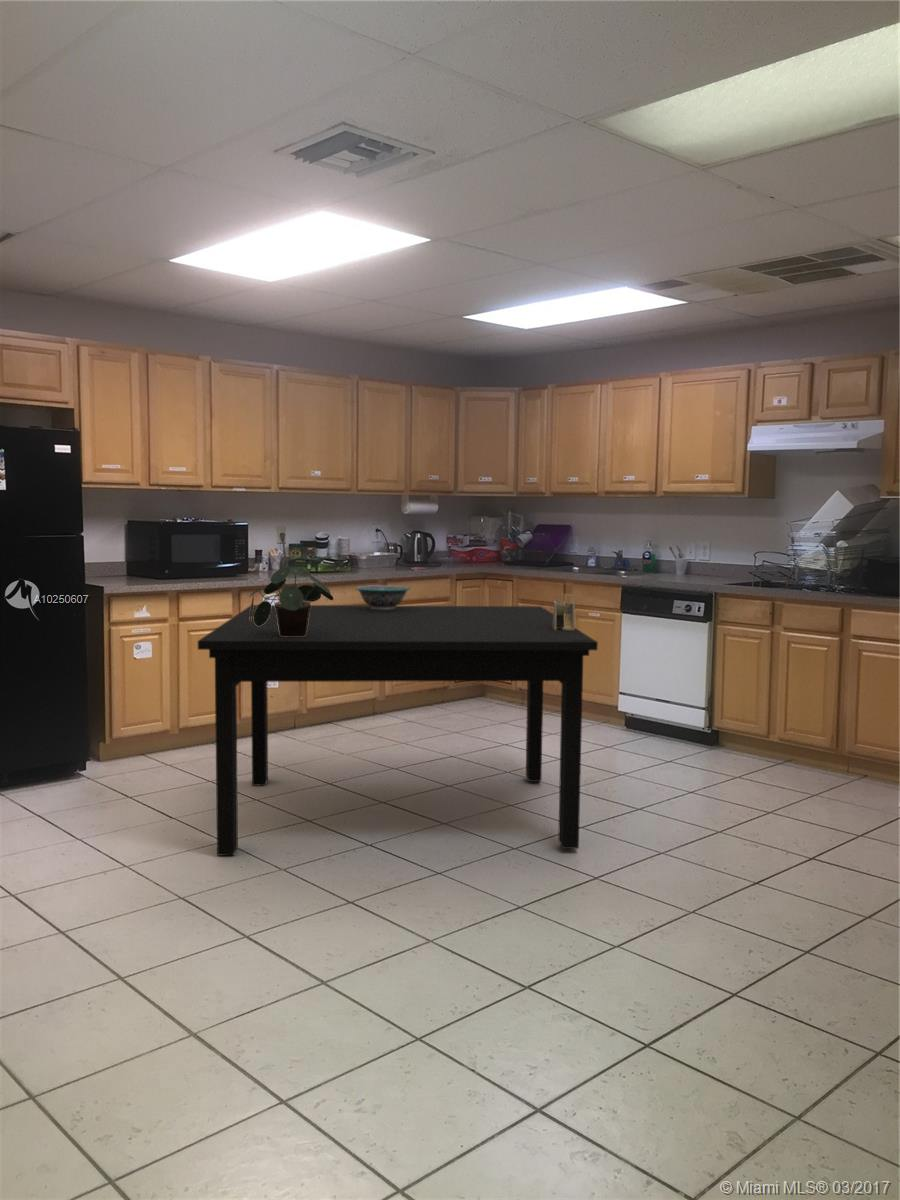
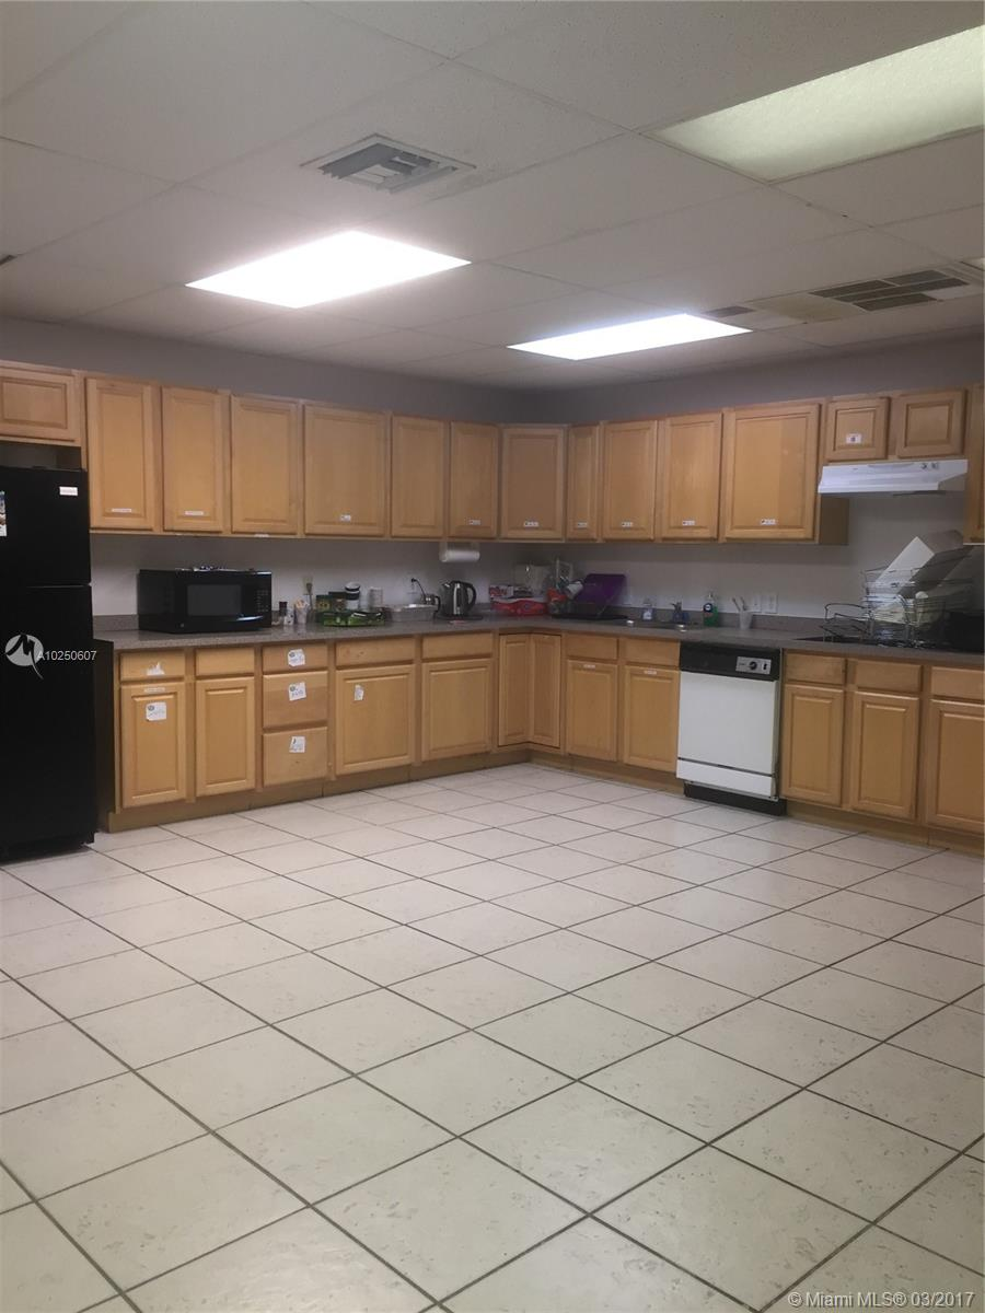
- decorative bowl [354,584,412,610]
- napkin holder [553,593,576,630]
- potted plant [248,565,334,636]
- dining table [197,604,599,857]
